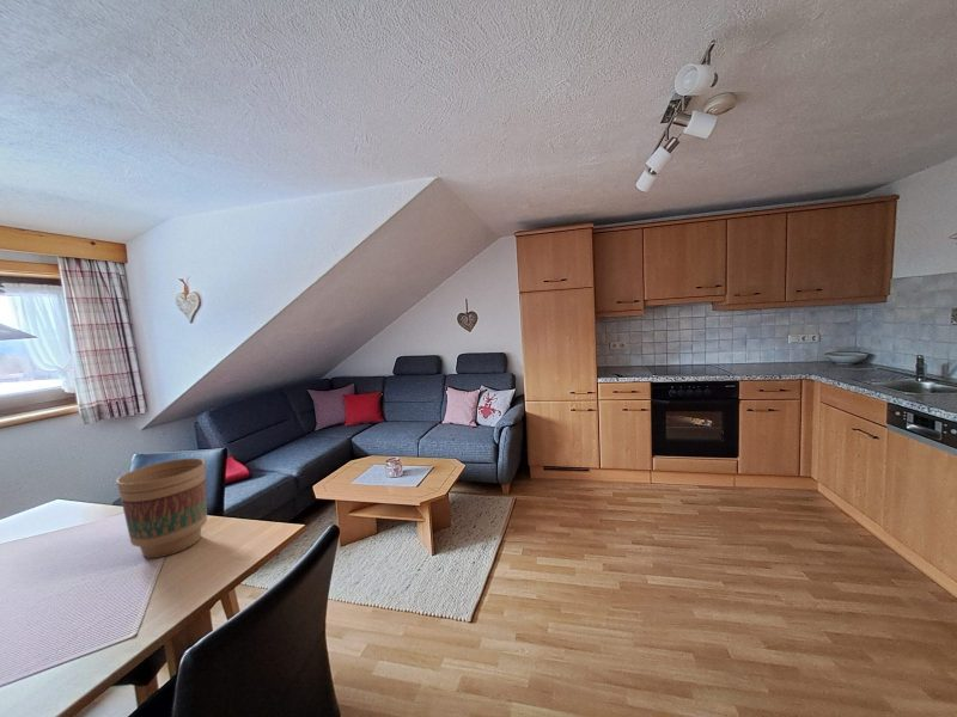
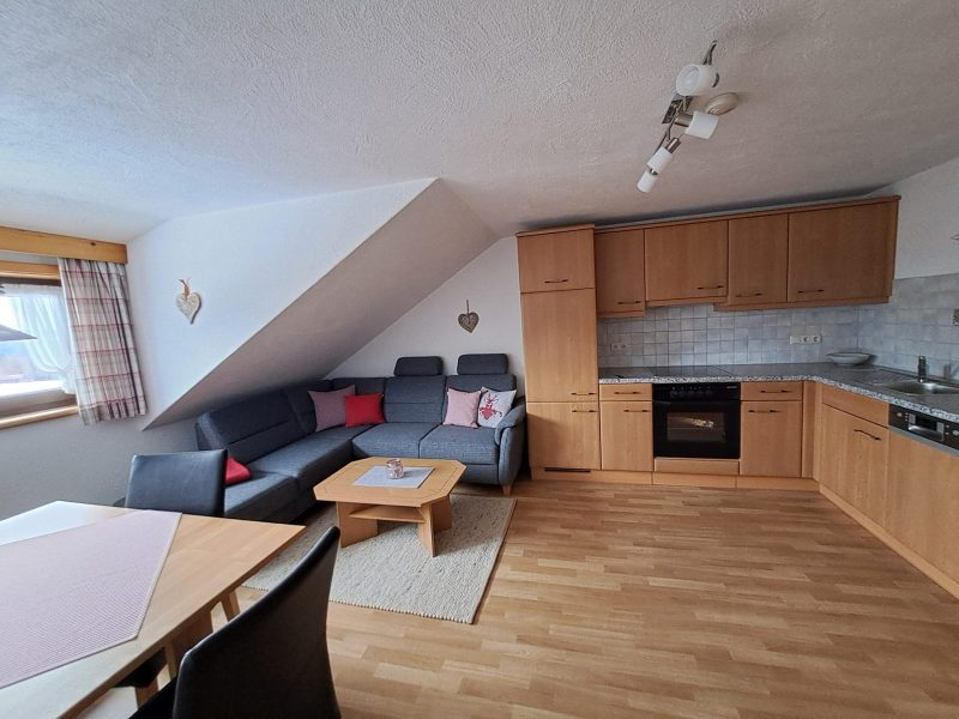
- flower pot [115,456,208,559]
